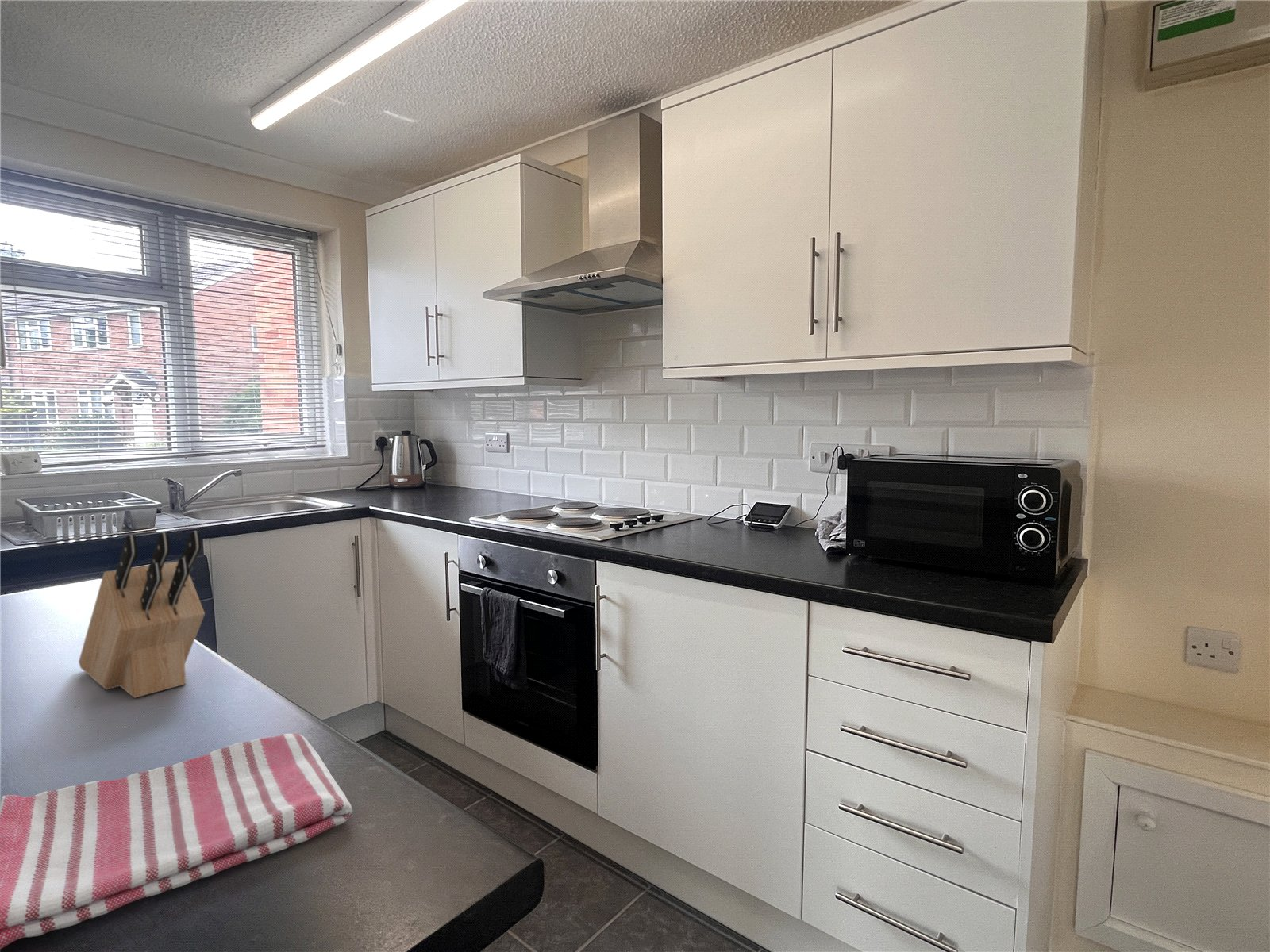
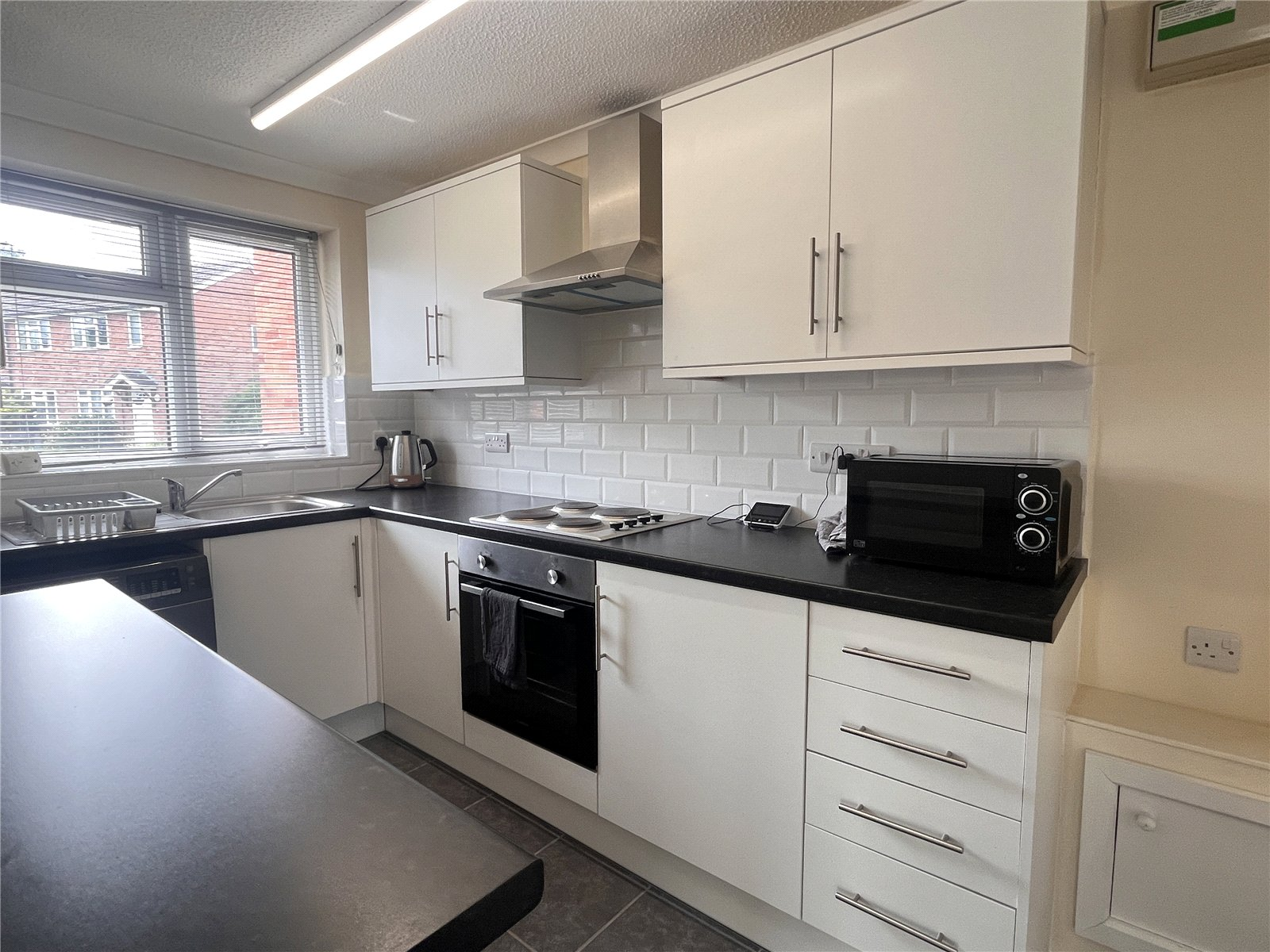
- dish towel [0,733,353,950]
- knife block [78,530,206,699]
